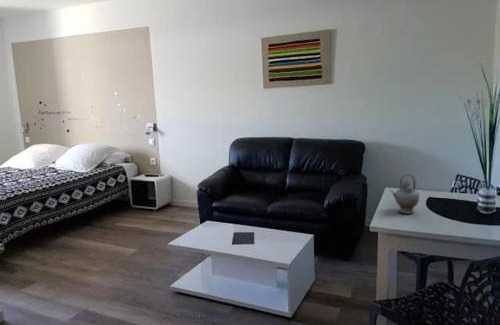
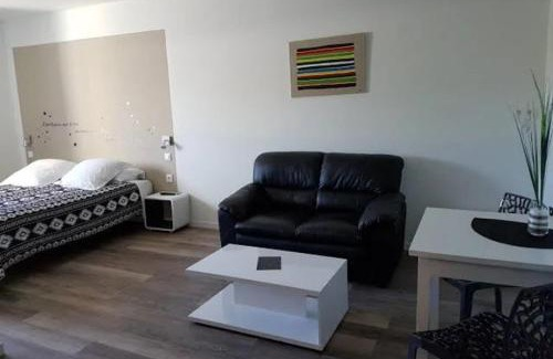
- teapot [389,173,421,215]
